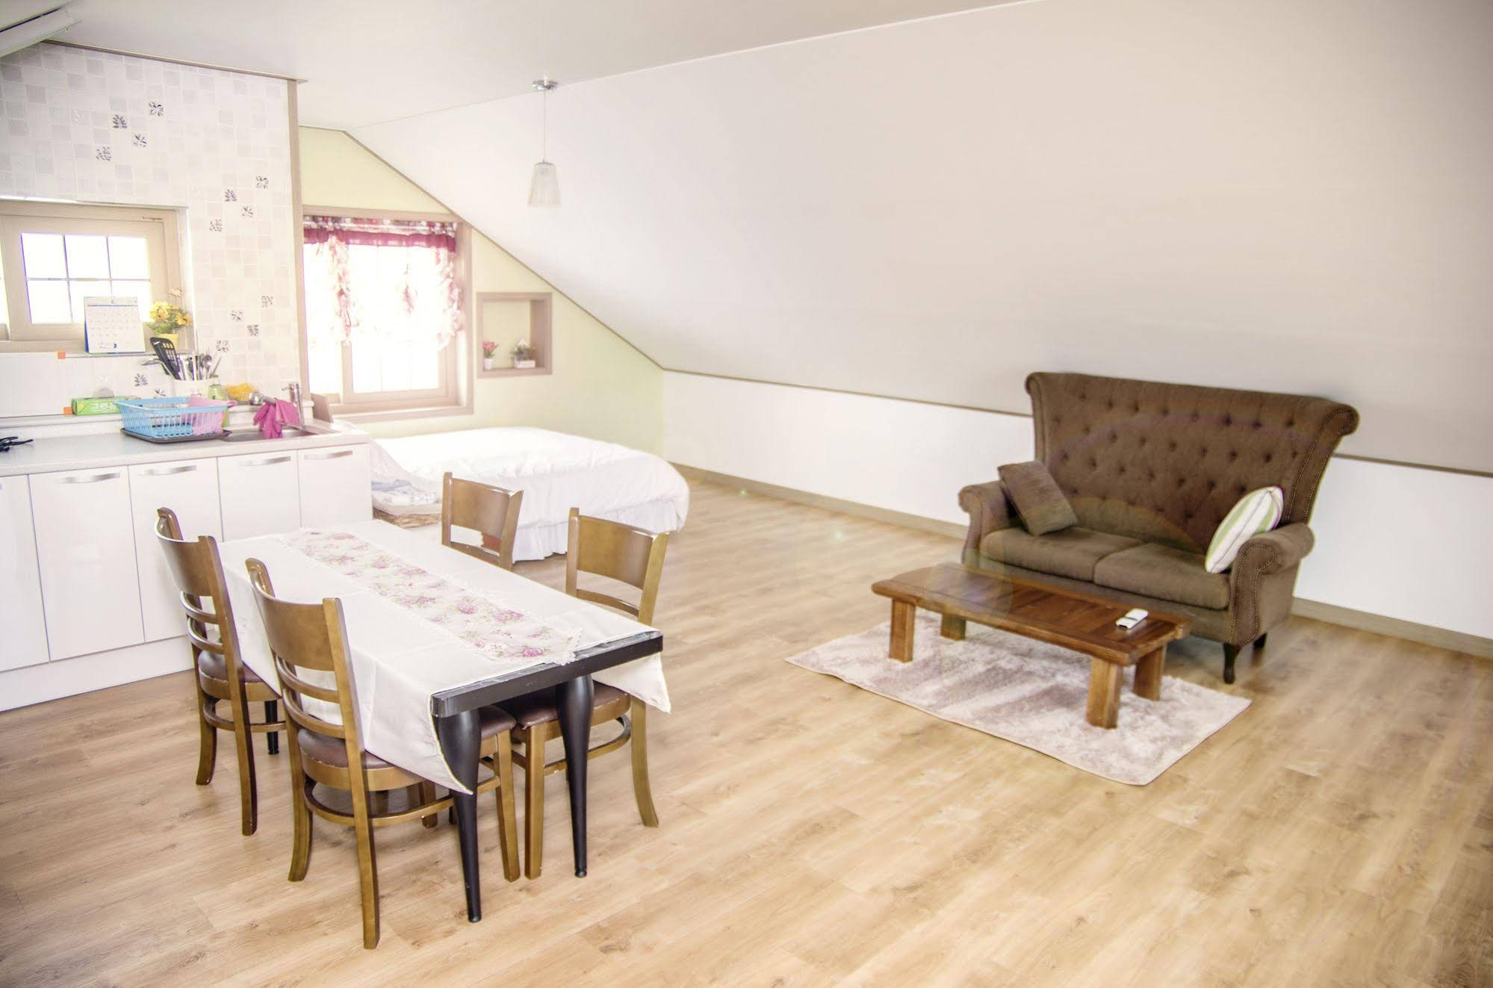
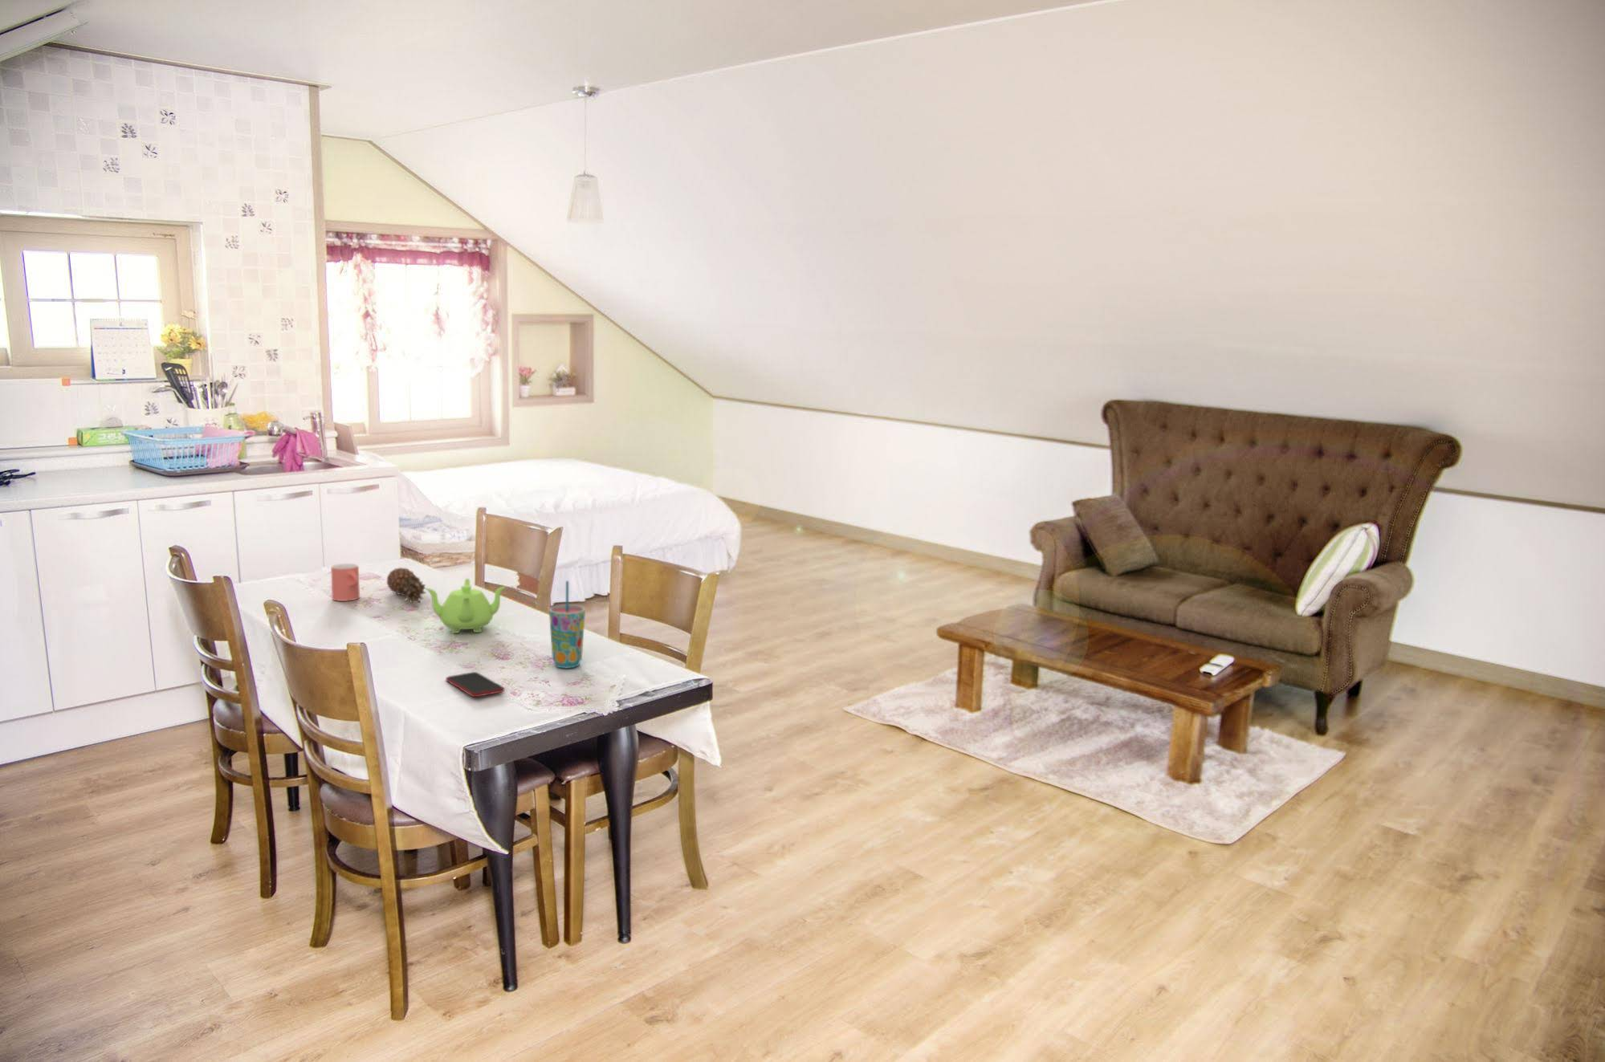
+ teapot [424,578,507,634]
+ fruit [386,567,427,604]
+ cup [549,581,586,670]
+ smartphone [445,671,505,698]
+ cup [330,563,360,602]
